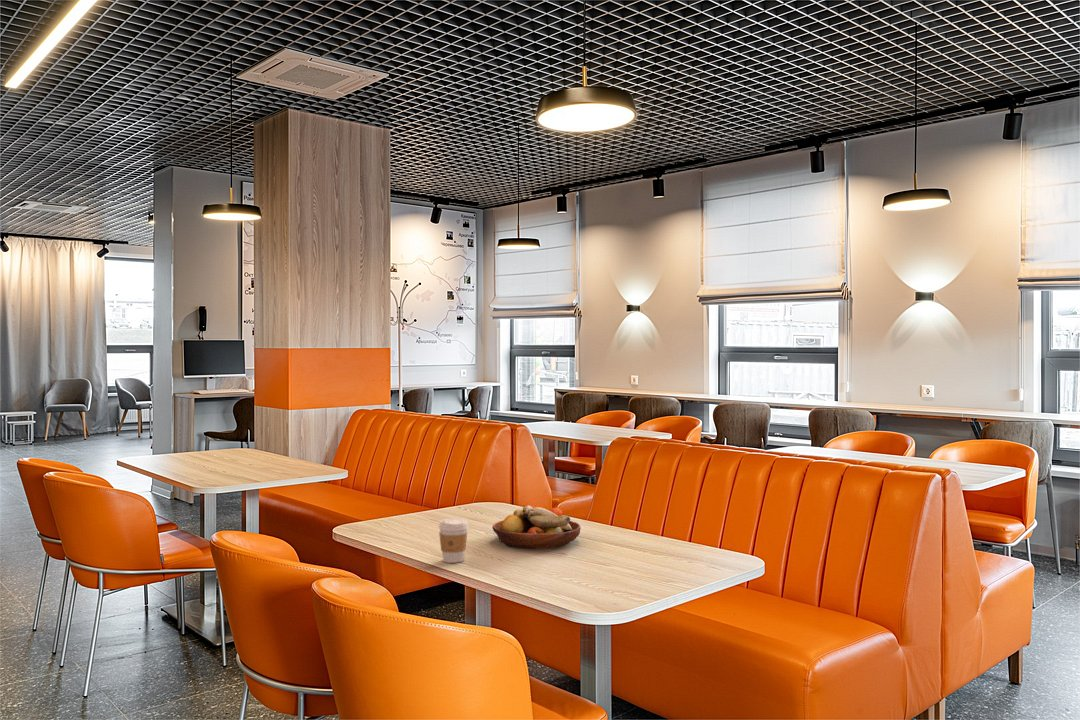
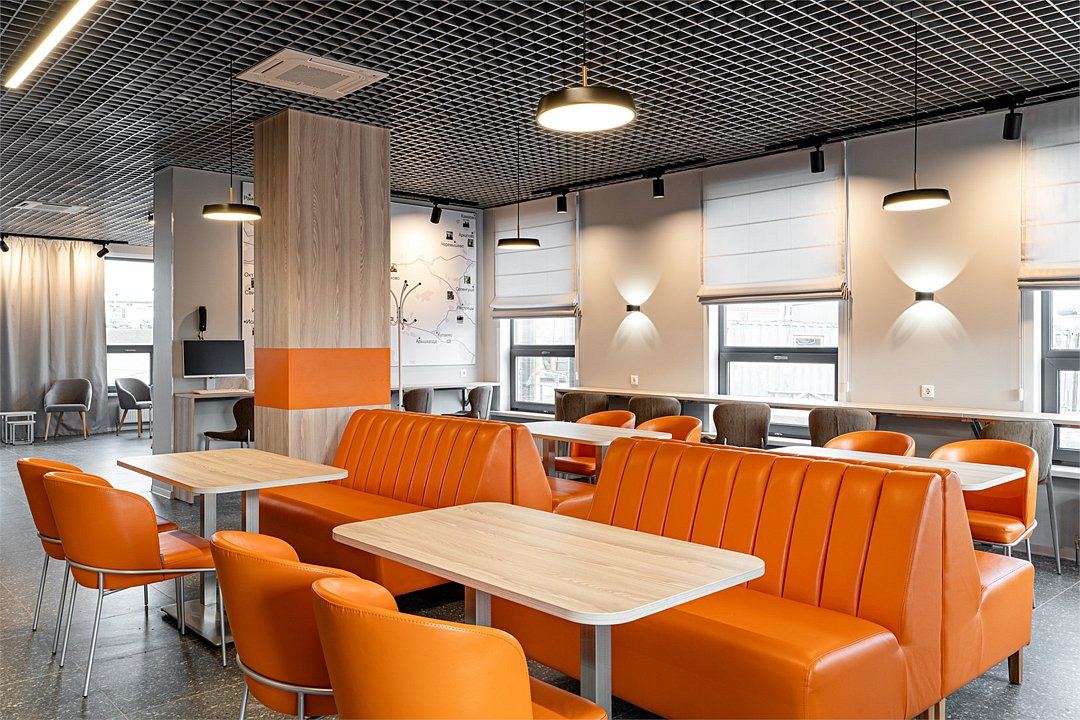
- coffee cup [438,518,469,564]
- fruit bowl [491,505,582,550]
